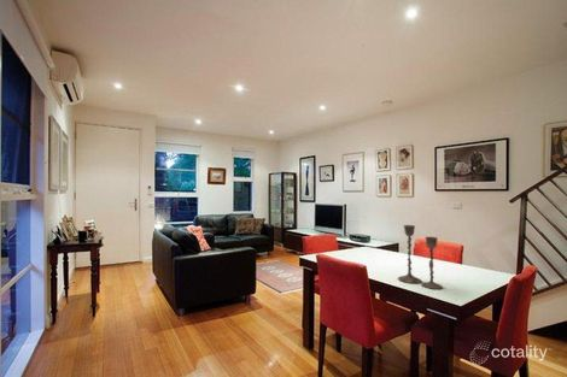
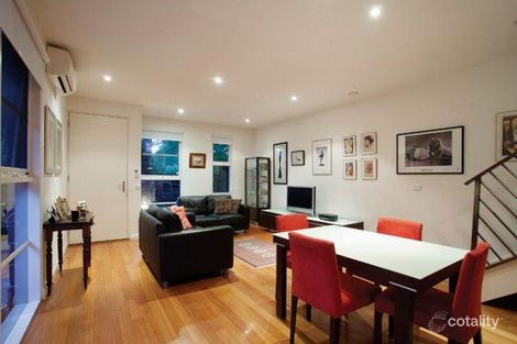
- candlestick [397,224,444,290]
